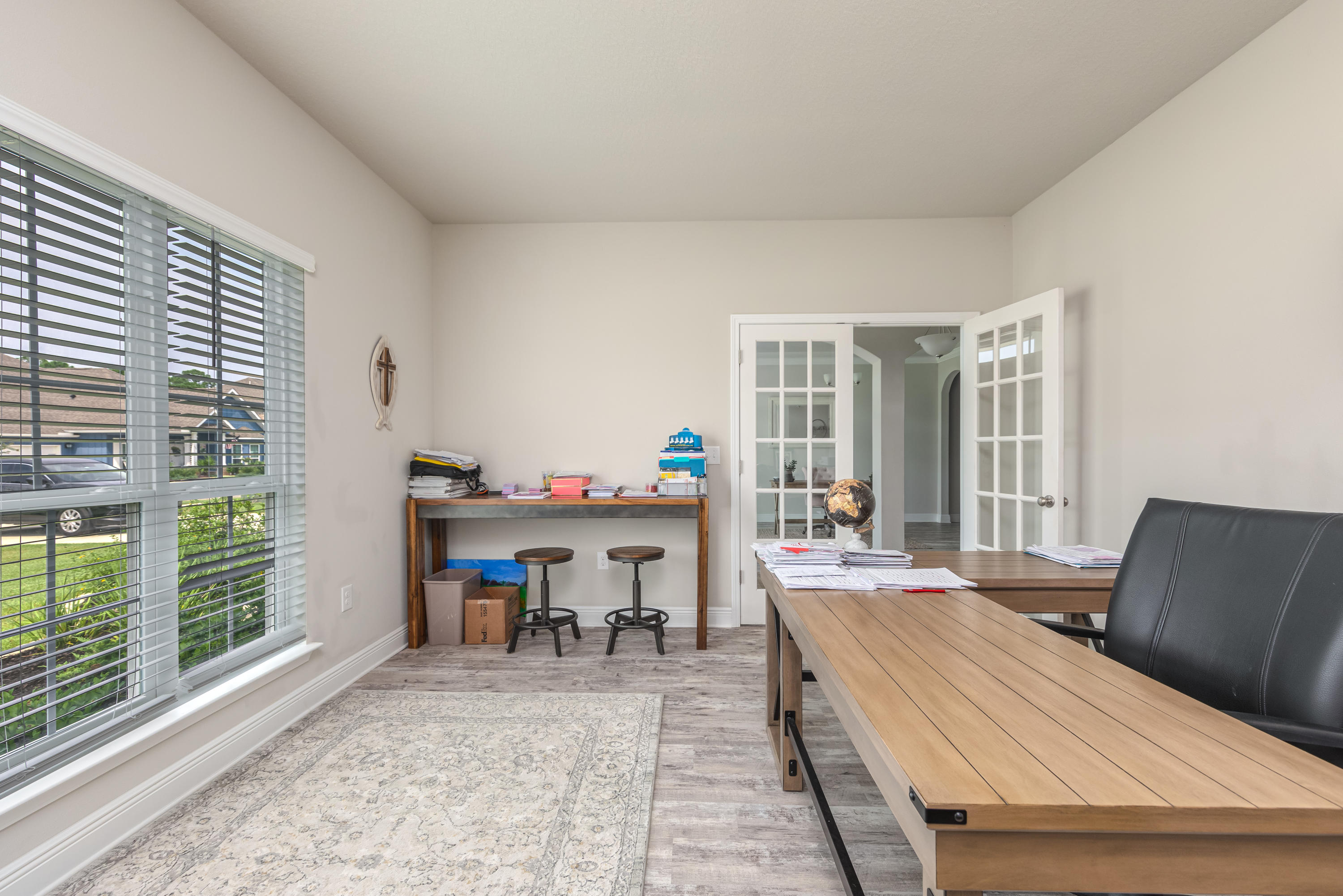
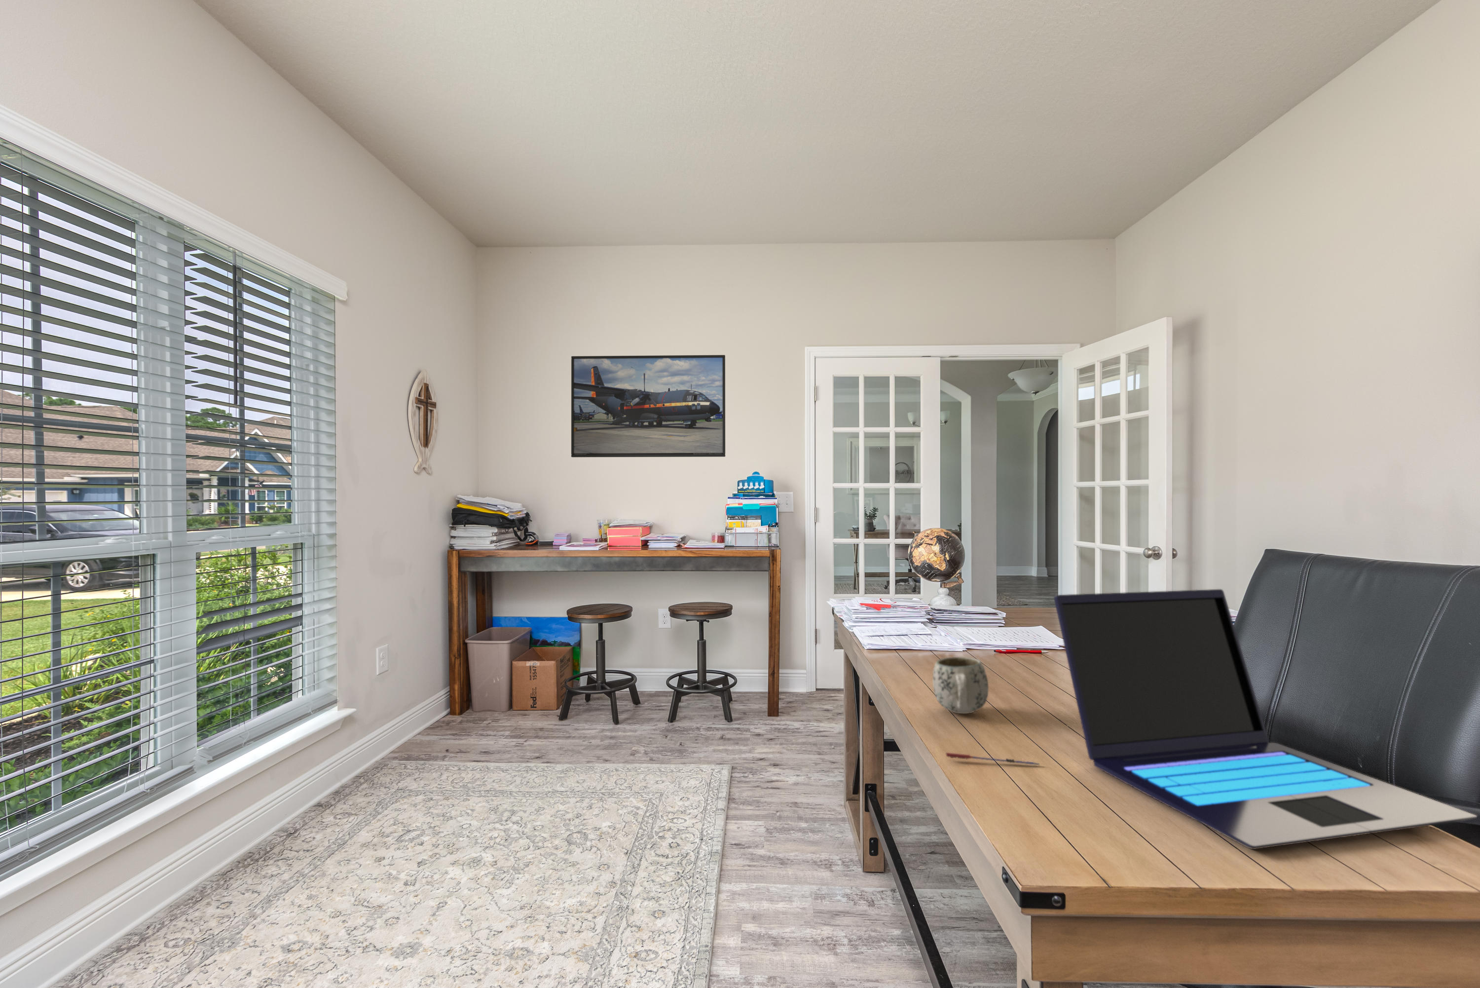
+ mug [932,656,990,715]
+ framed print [571,354,726,458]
+ pen [946,752,1040,766]
+ laptop [1054,589,1478,850]
